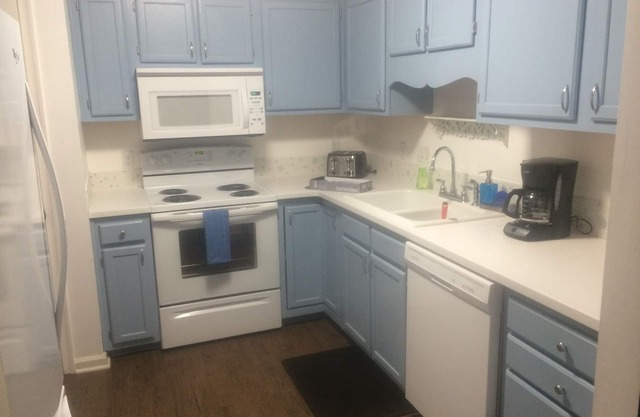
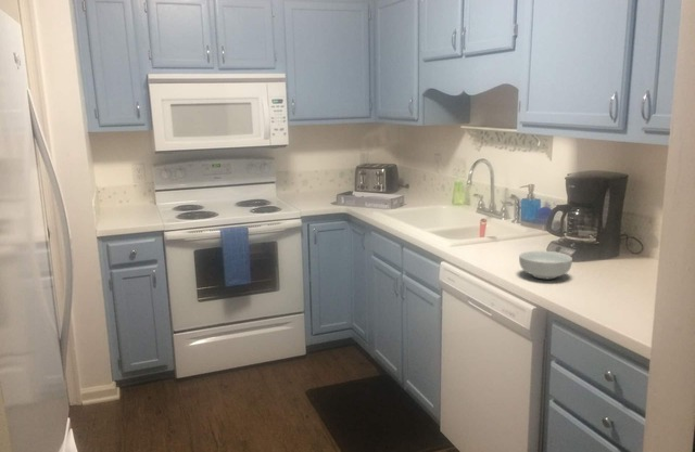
+ cereal bowl [518,249,573,280]
